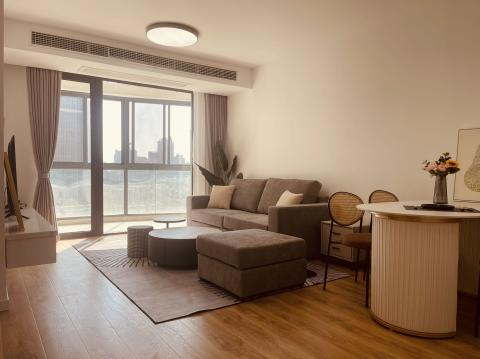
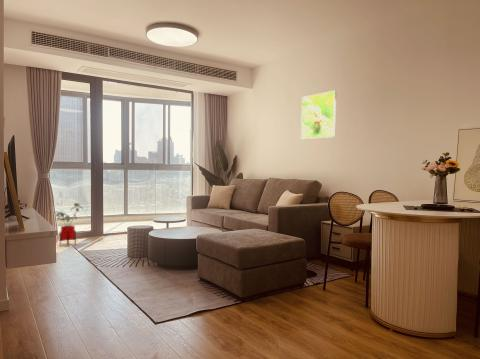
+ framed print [300,90,337,140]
+ house plant [53,202,84,248]
